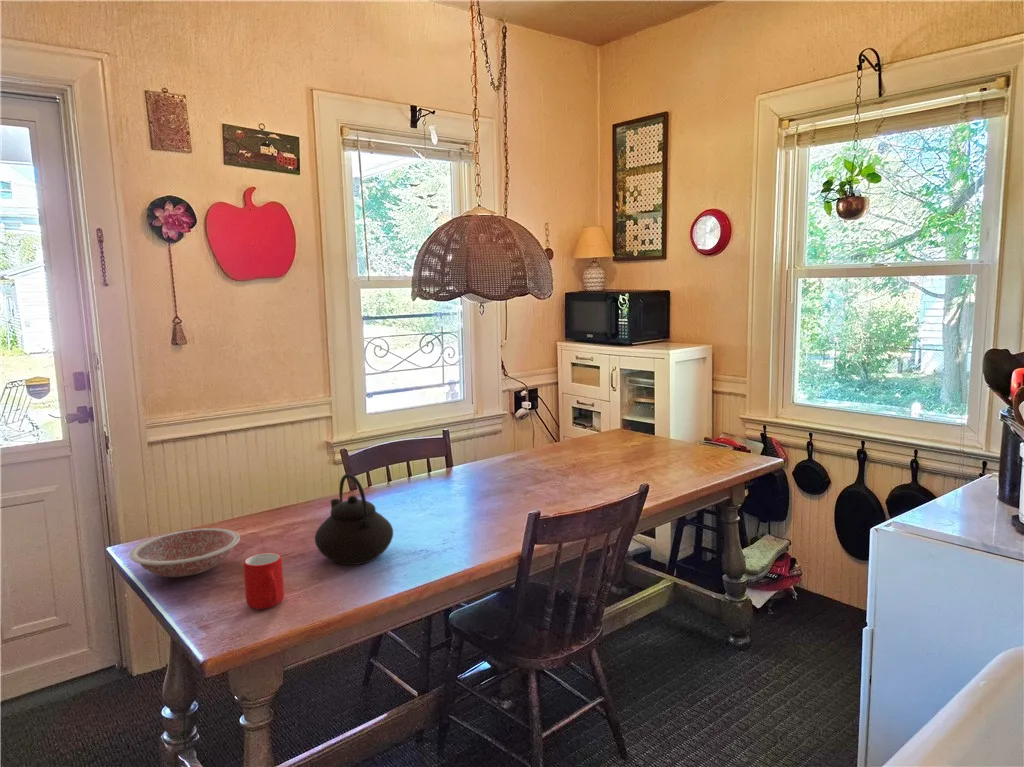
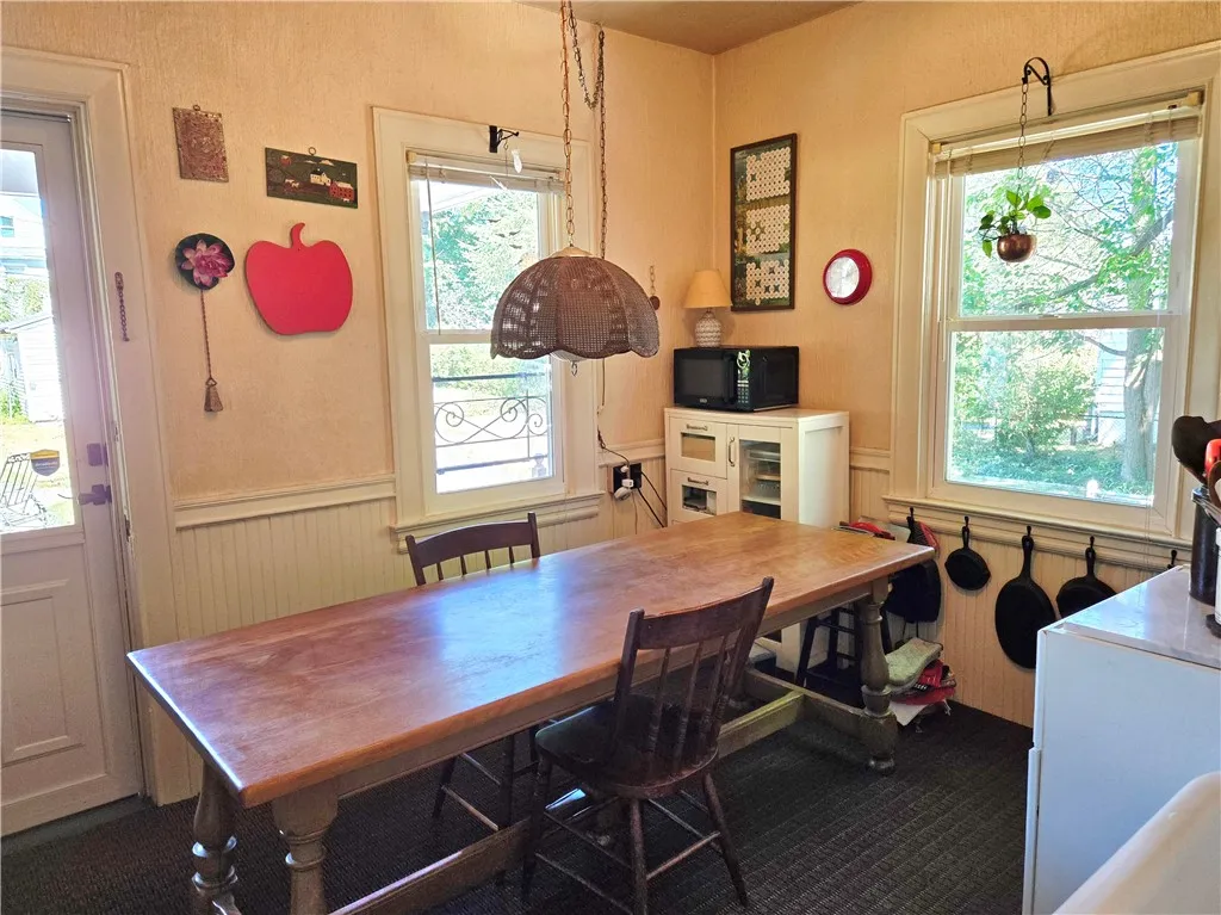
- bowl [128,527,241,578]
- teapot [314,473,394,566]
- cup [243,552,285,610]
